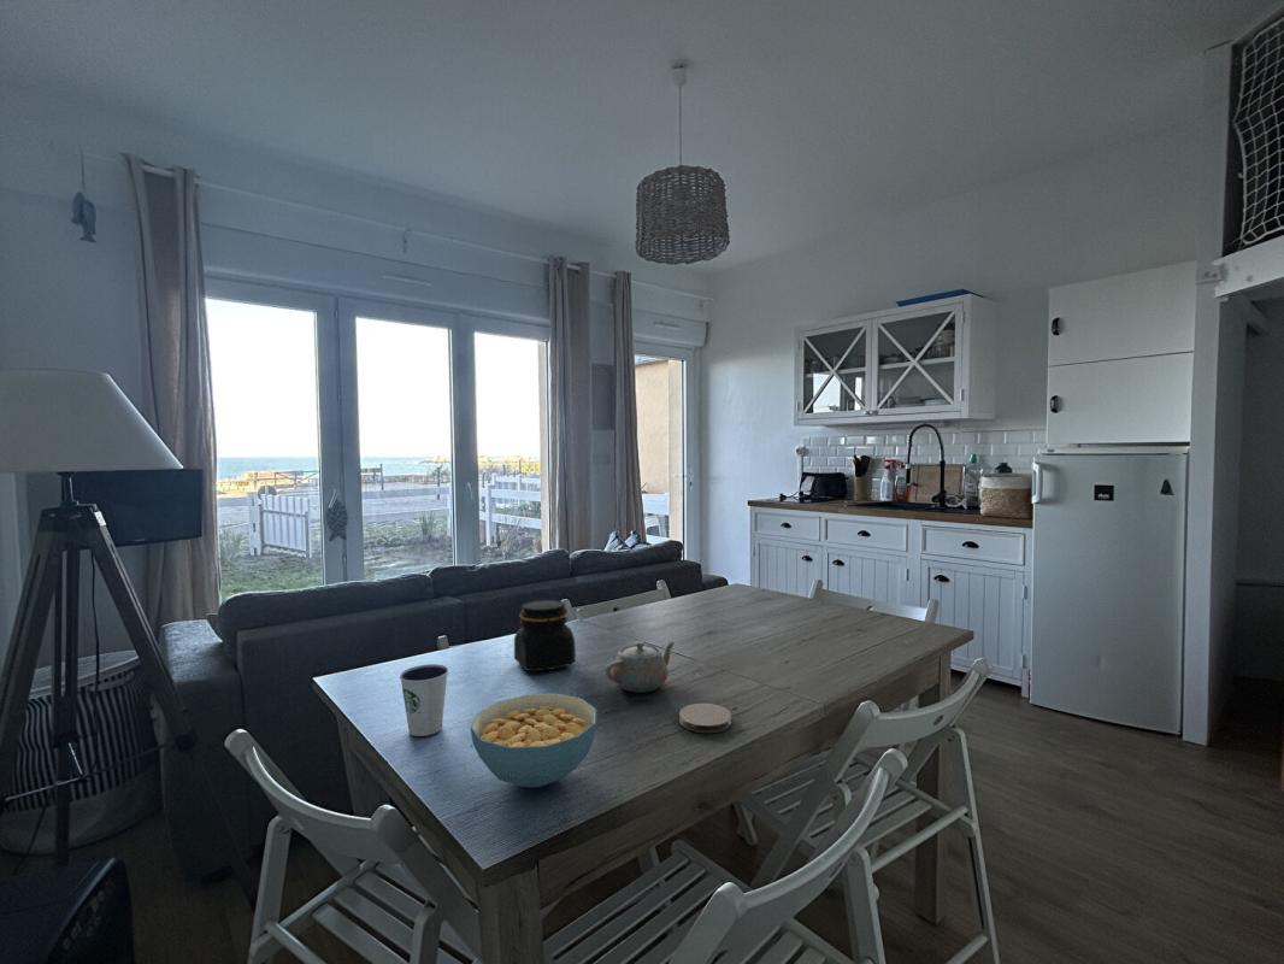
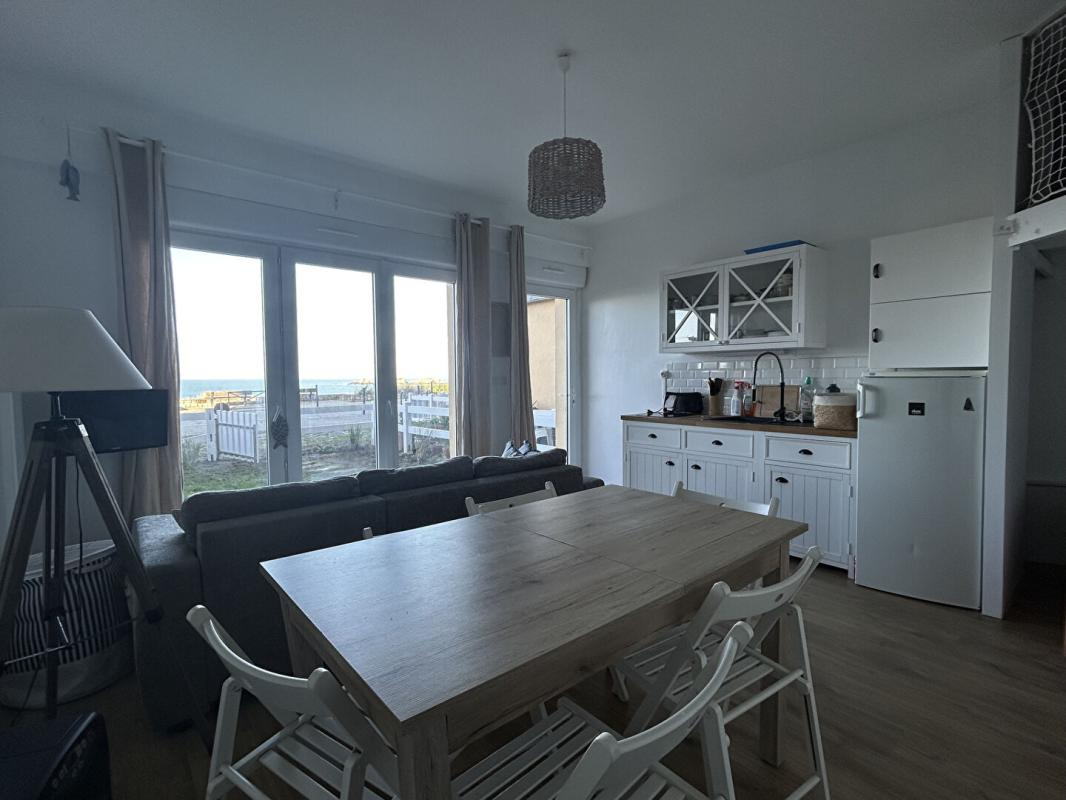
- dixie cup [399,663,449,737]
- coaster [678,703,732,734]
- jar [513,599,577,672]
- teapot [605,640,676,694]
- cereal bowl [470,693,597,789]
